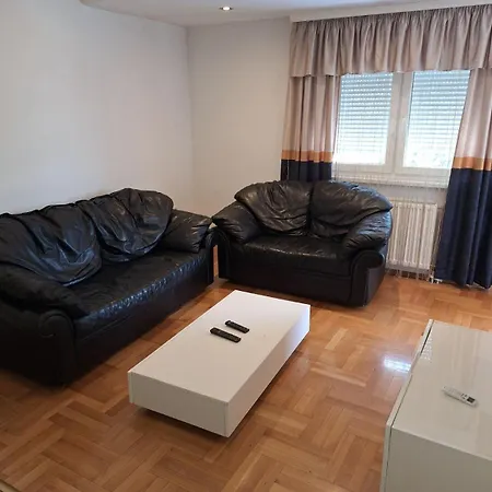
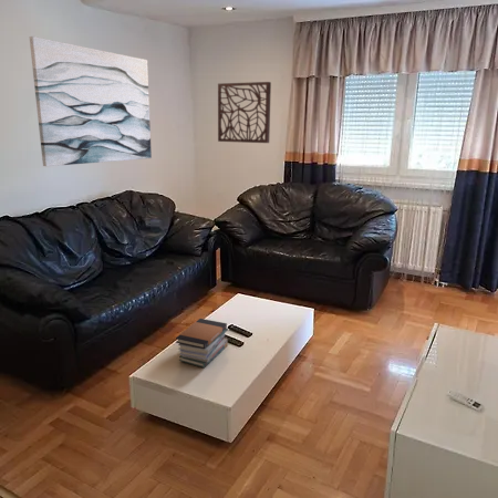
+ decorative wall panel [217,81,272,144]
+ book stack [175,318,229,369]
+ wall art [29,35,153,167]
